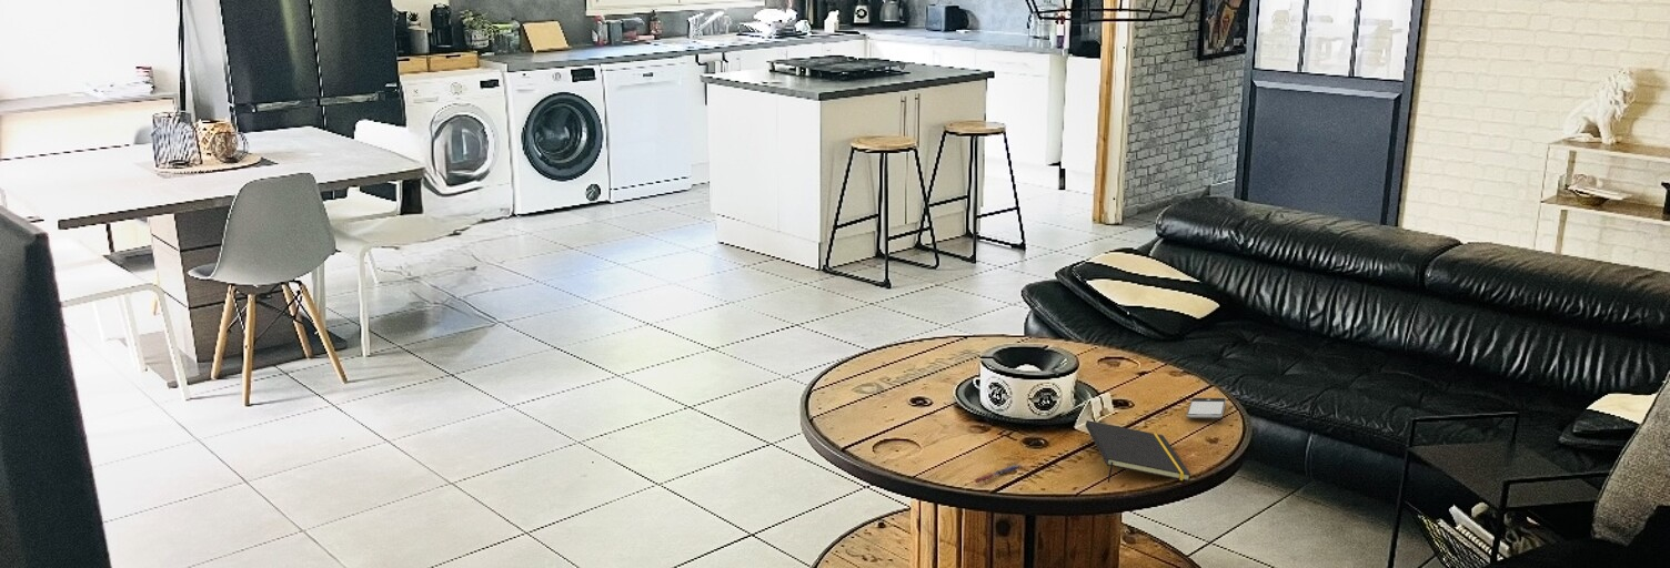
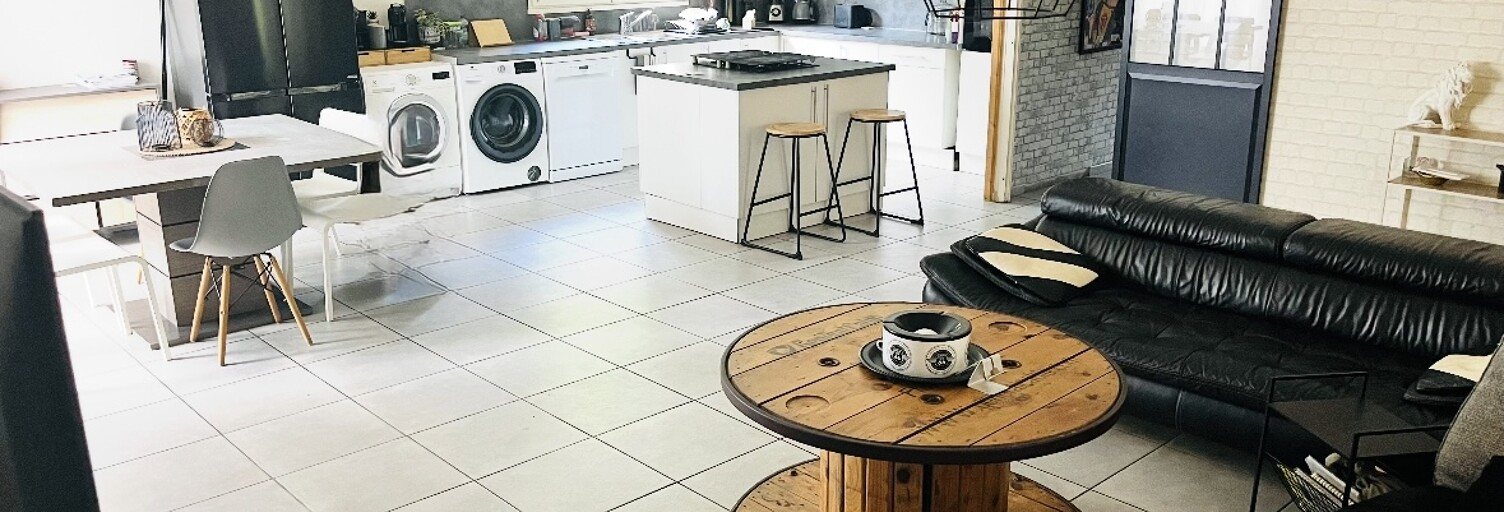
- smartphone [1186,397,1227,419]
- notepad [1085,419,1191,484]
- pen [973,464,1020,484]
